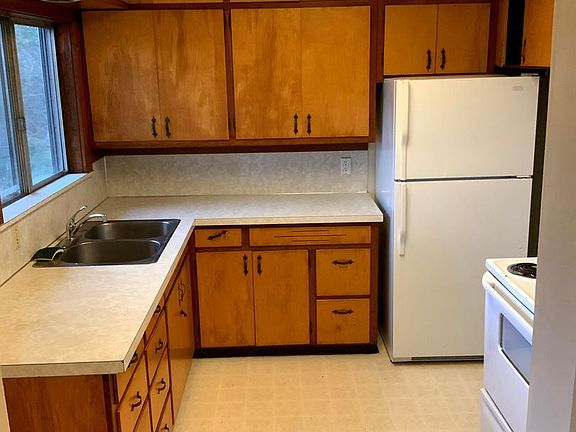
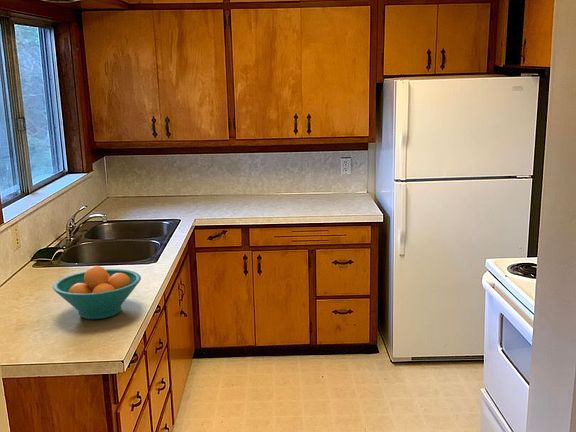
+ fruit bowl [52,265,142,320]
